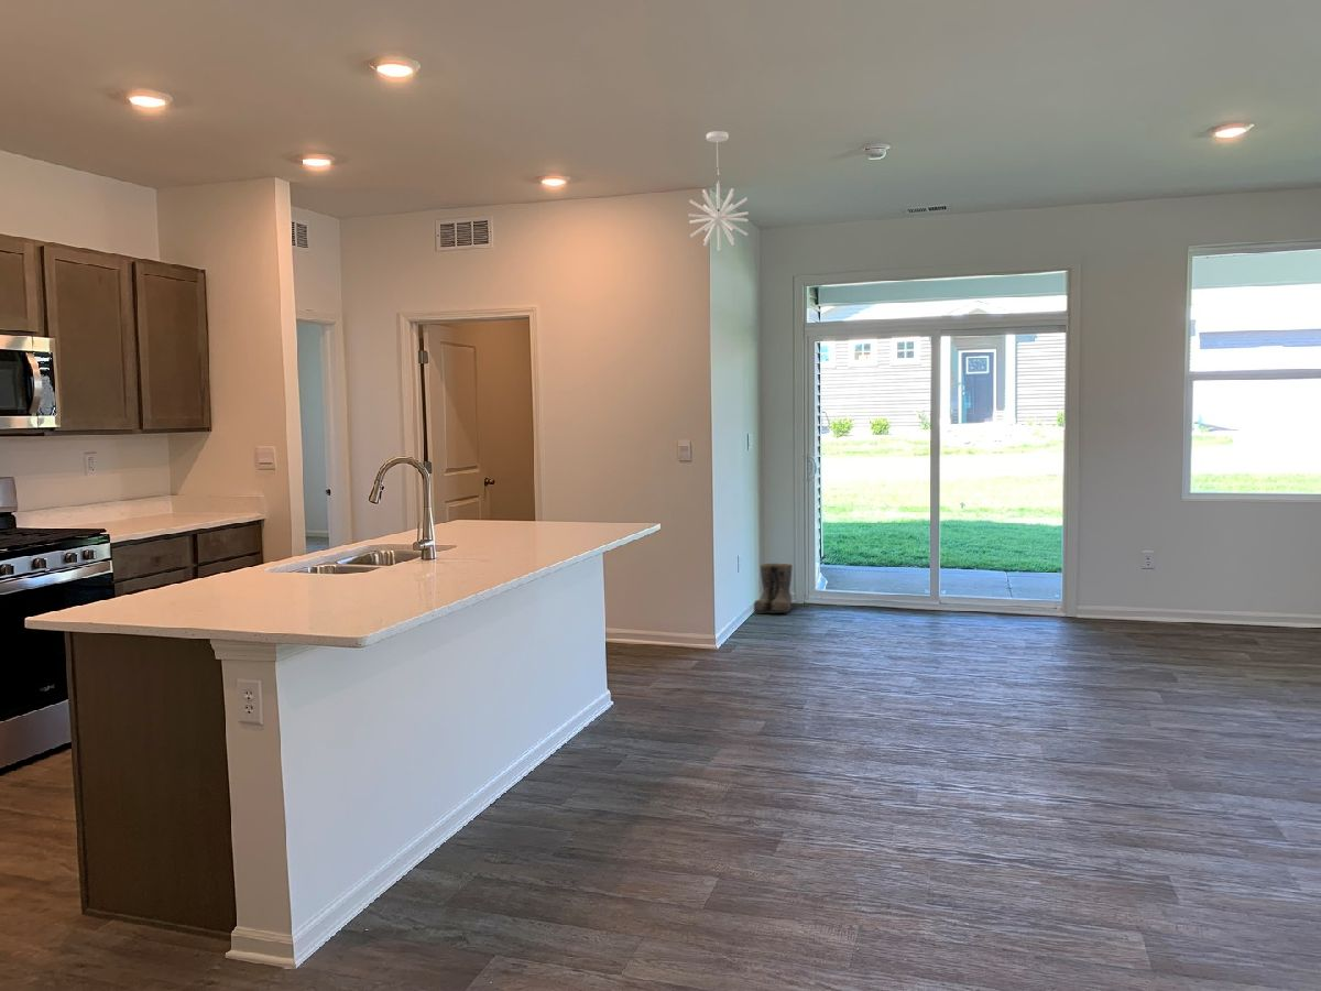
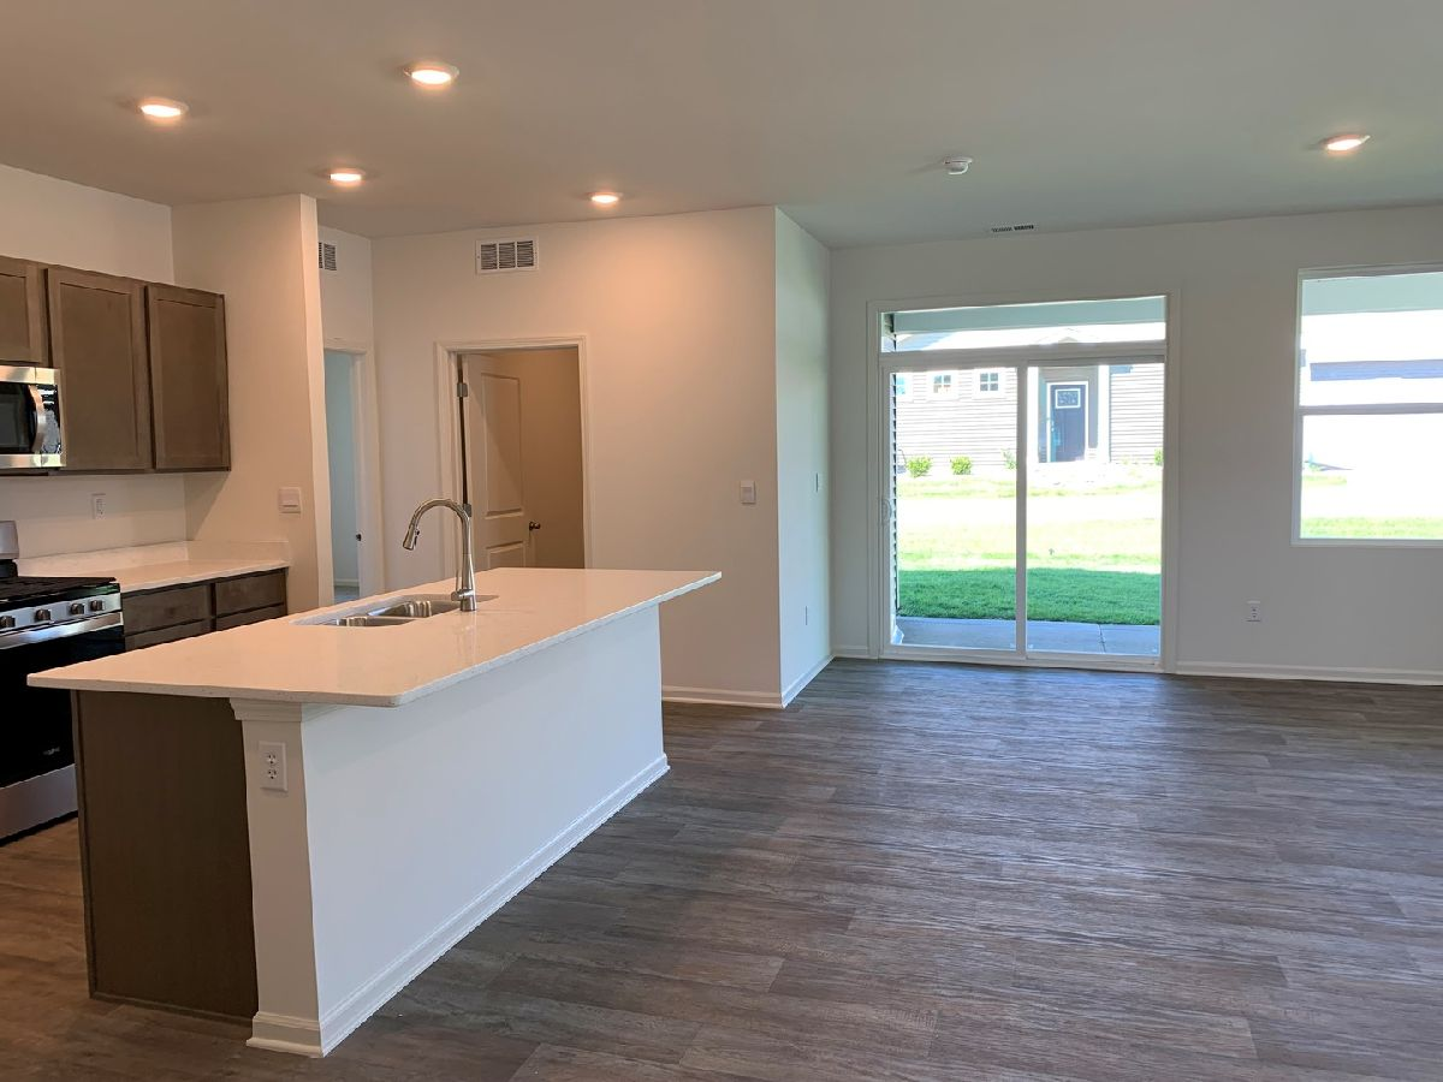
- pendant light [687,130,750,252]
- boots [752,562,794,614]
